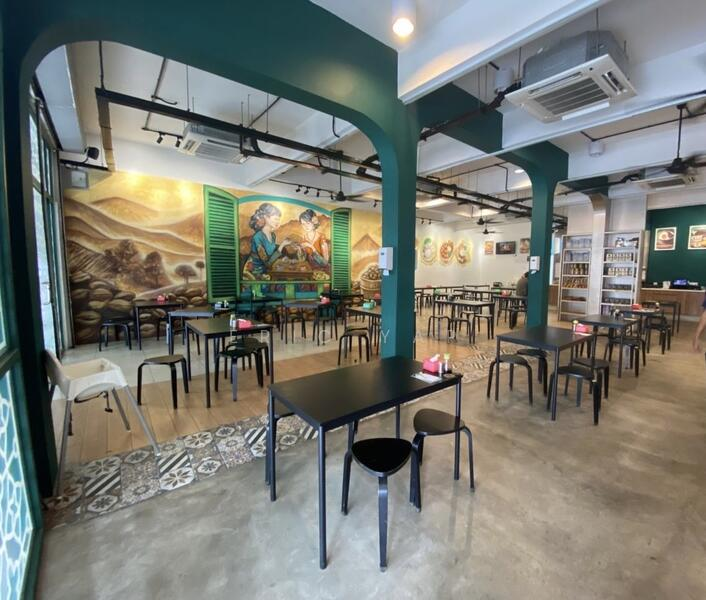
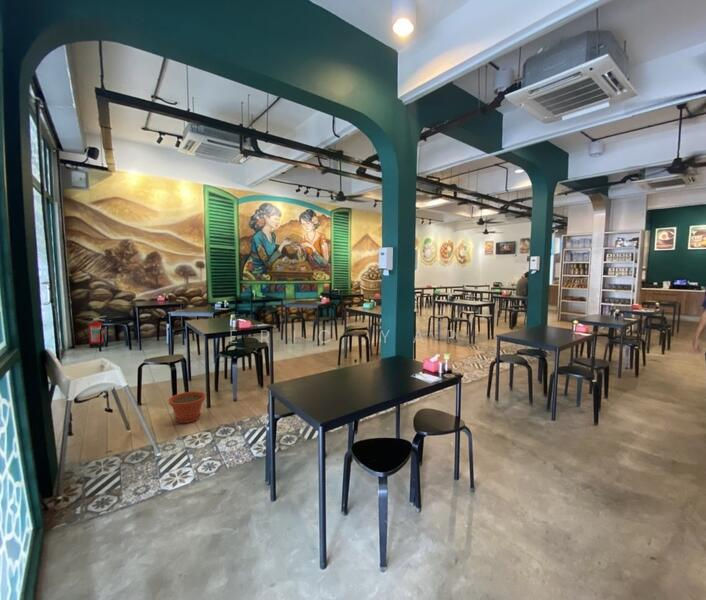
+ fire extinguisher [81,315,107,349]
+ plant pot [167,390,207,424]
